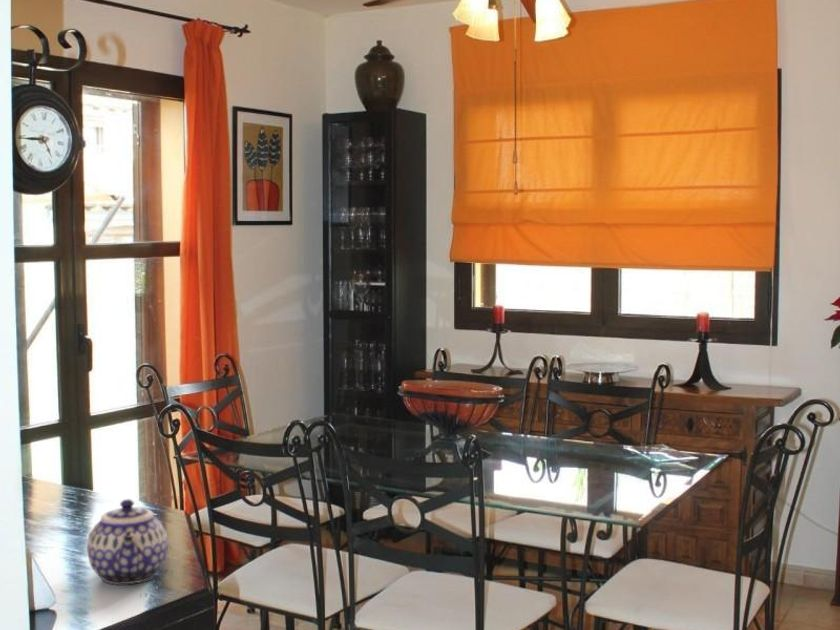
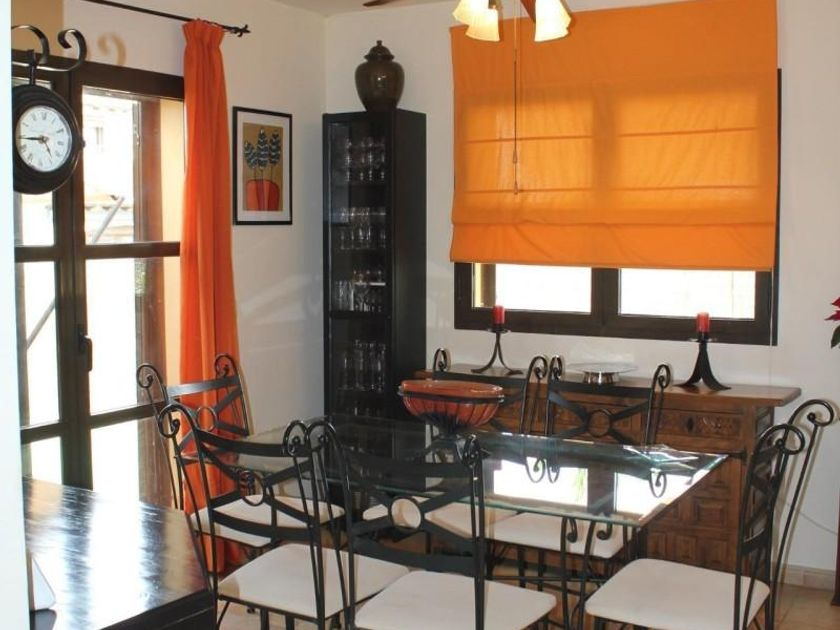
- teapot [86,498,169,586]
